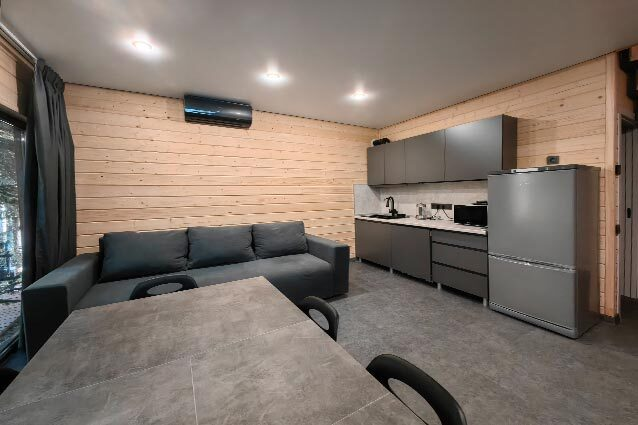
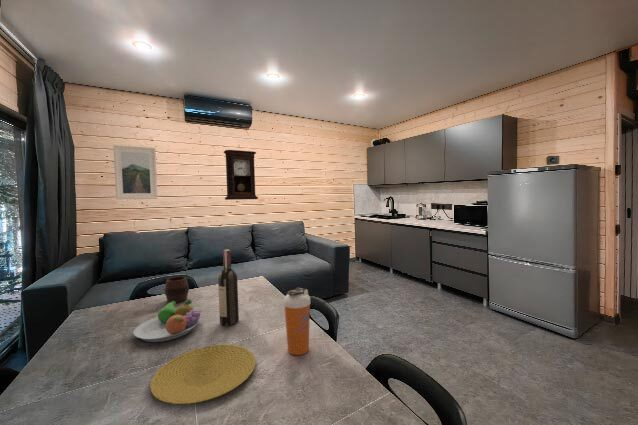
+ fruit bowl [132,300,202,343]
+ cup [164,275,190,304]
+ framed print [112,144,158,200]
+ pendulum clock [223,149,259,201]
+ shaker bottle [283,287,311,356]
+ wine bottle [217,249,240,327]
+ plate [149,343,256,405]
